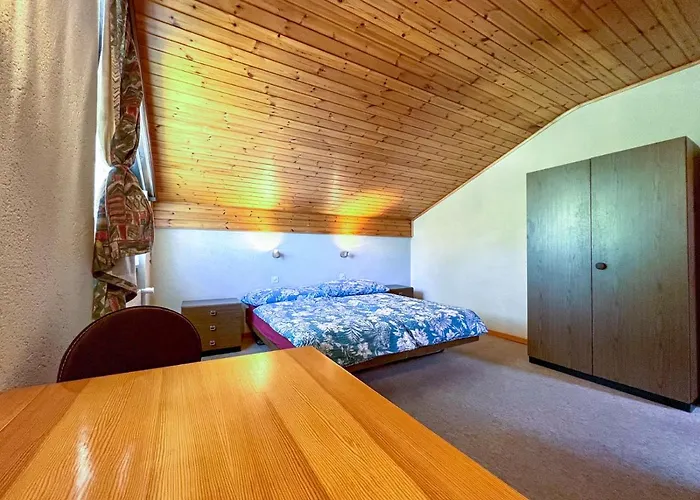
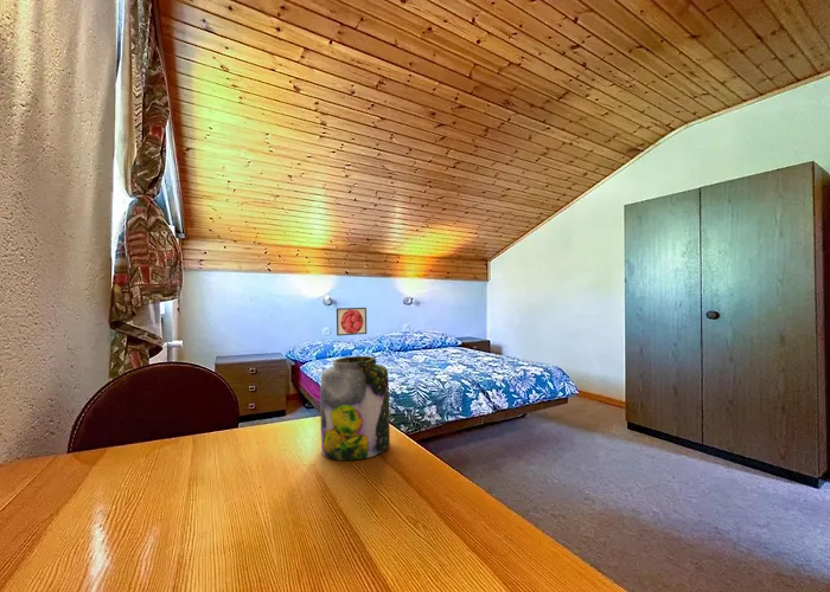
+ jar [319,355,391,462]
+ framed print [336,307,368,337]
